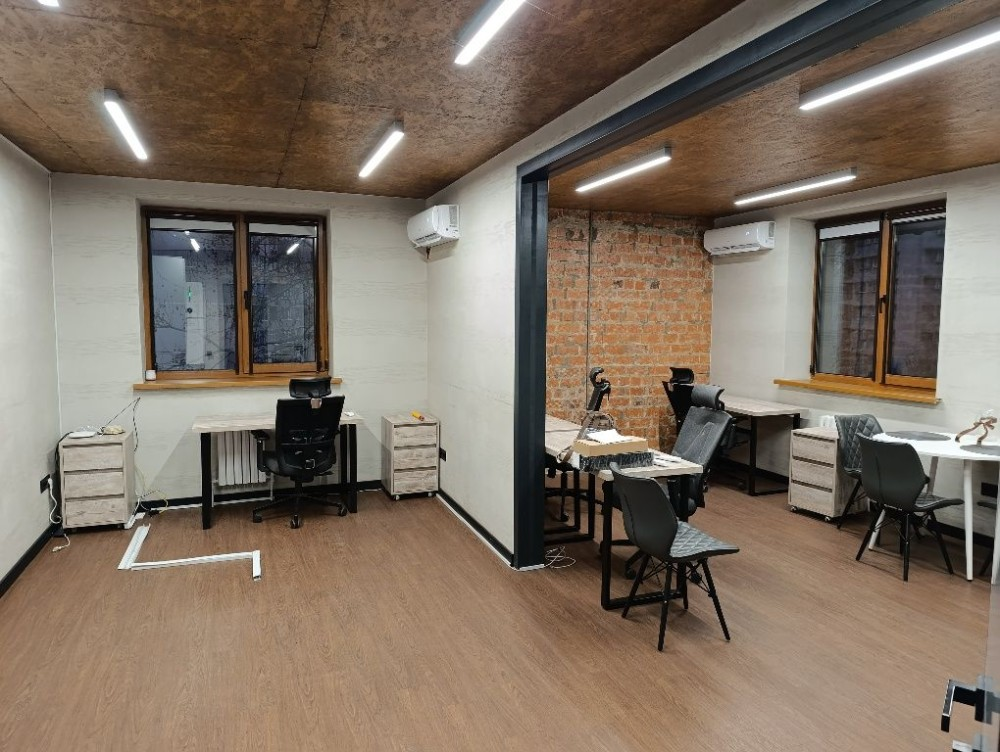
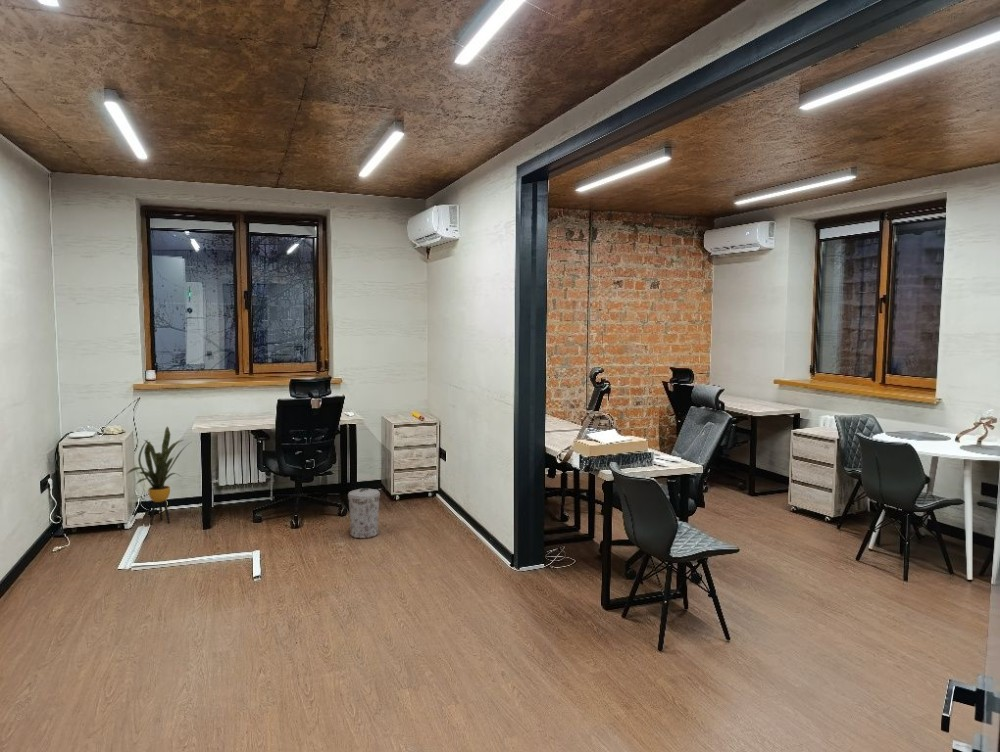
+ house plant [125,425,191,526]
+ trash can [347,487,381,539]
